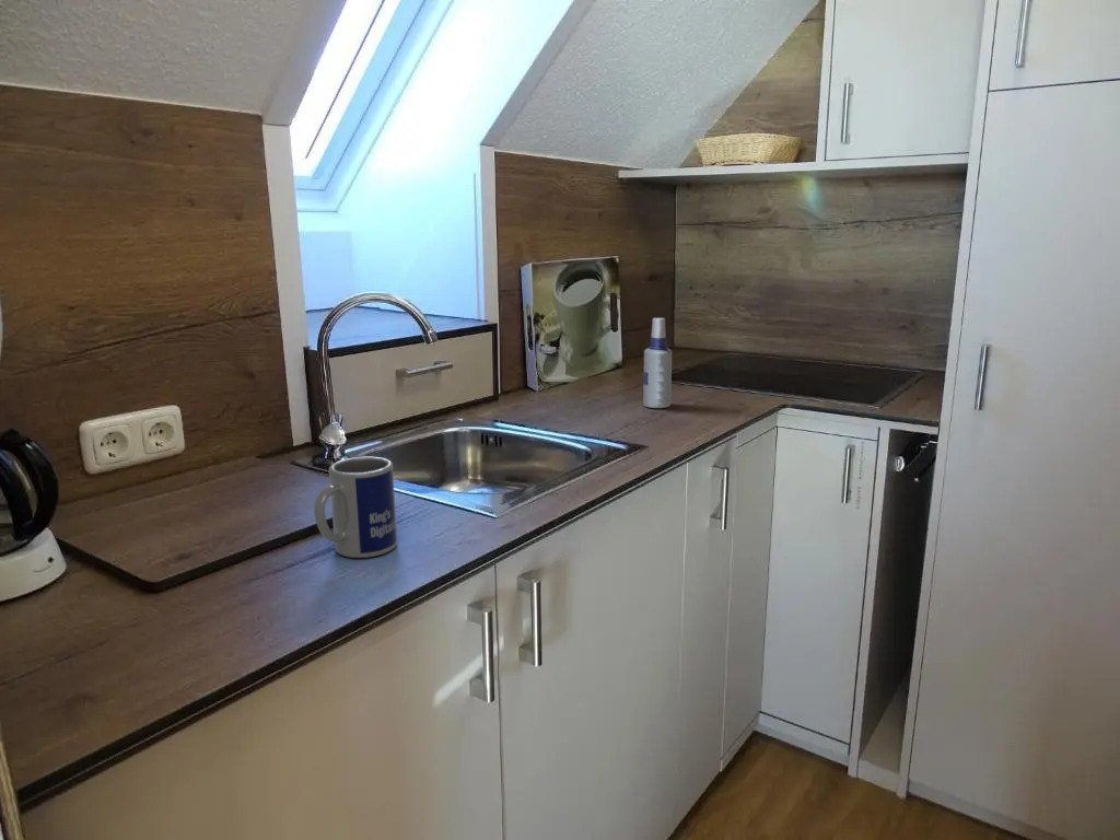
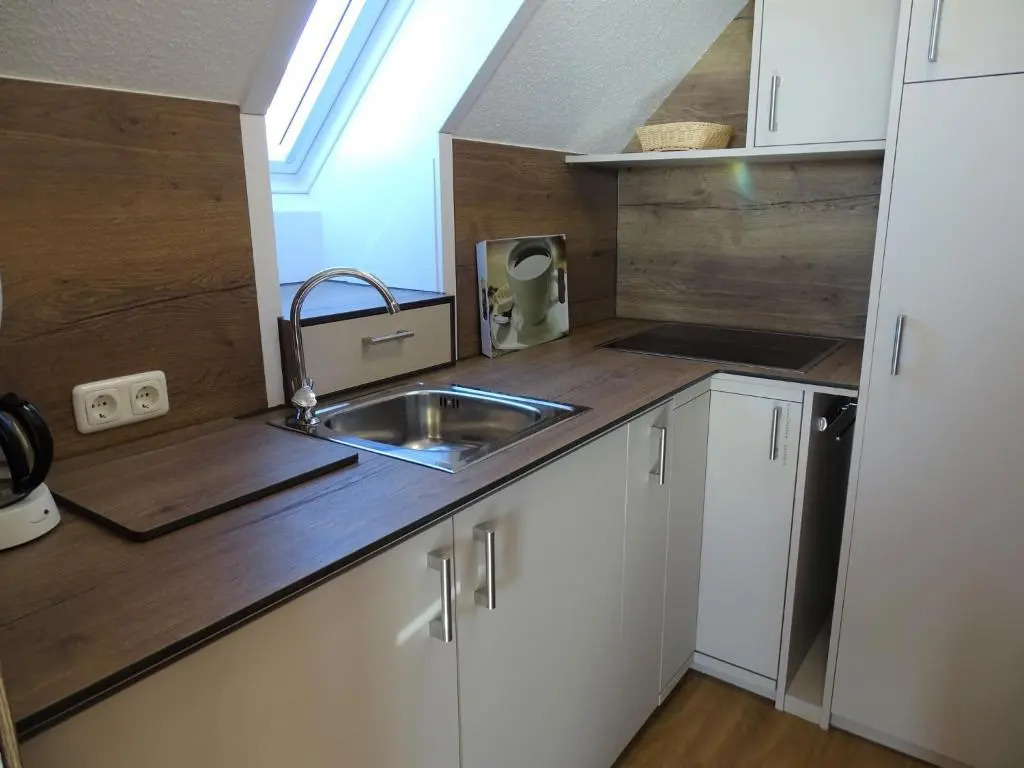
- mug [313,456,398,559]
- spray bottle [642,317,673,409]
